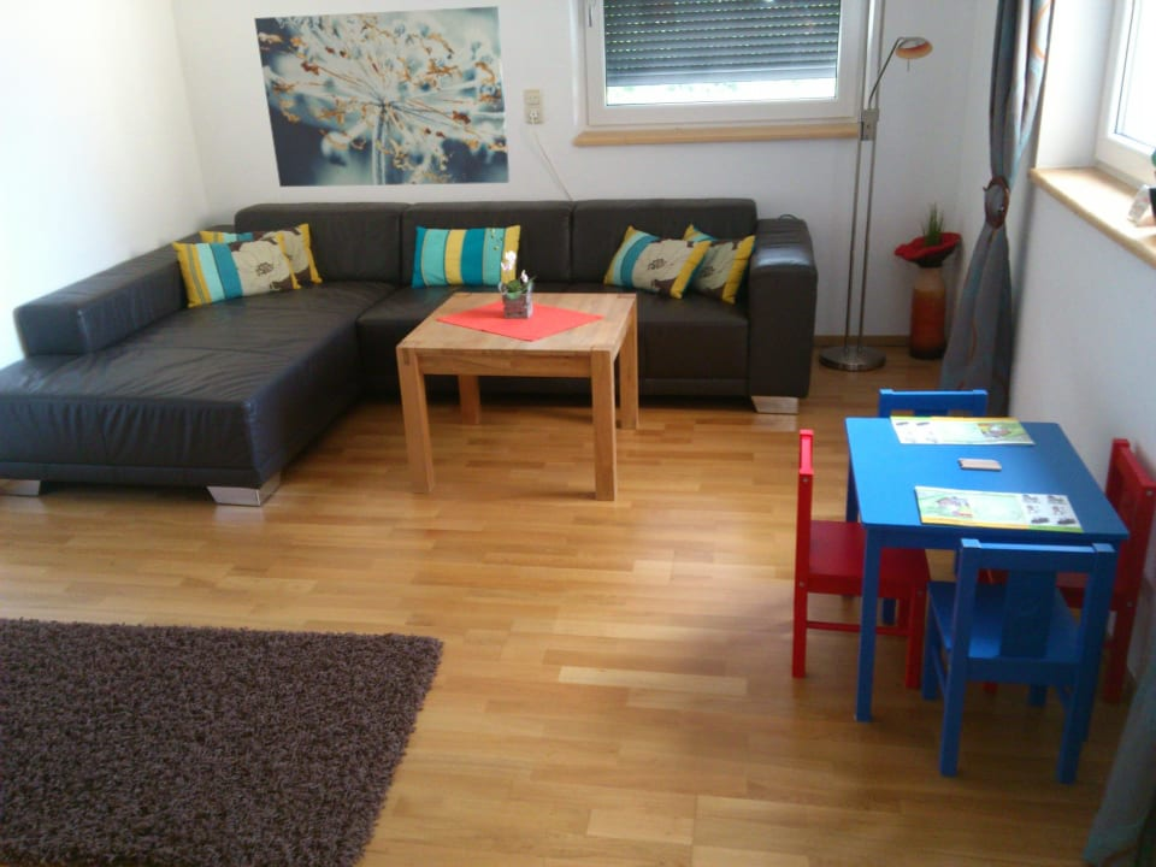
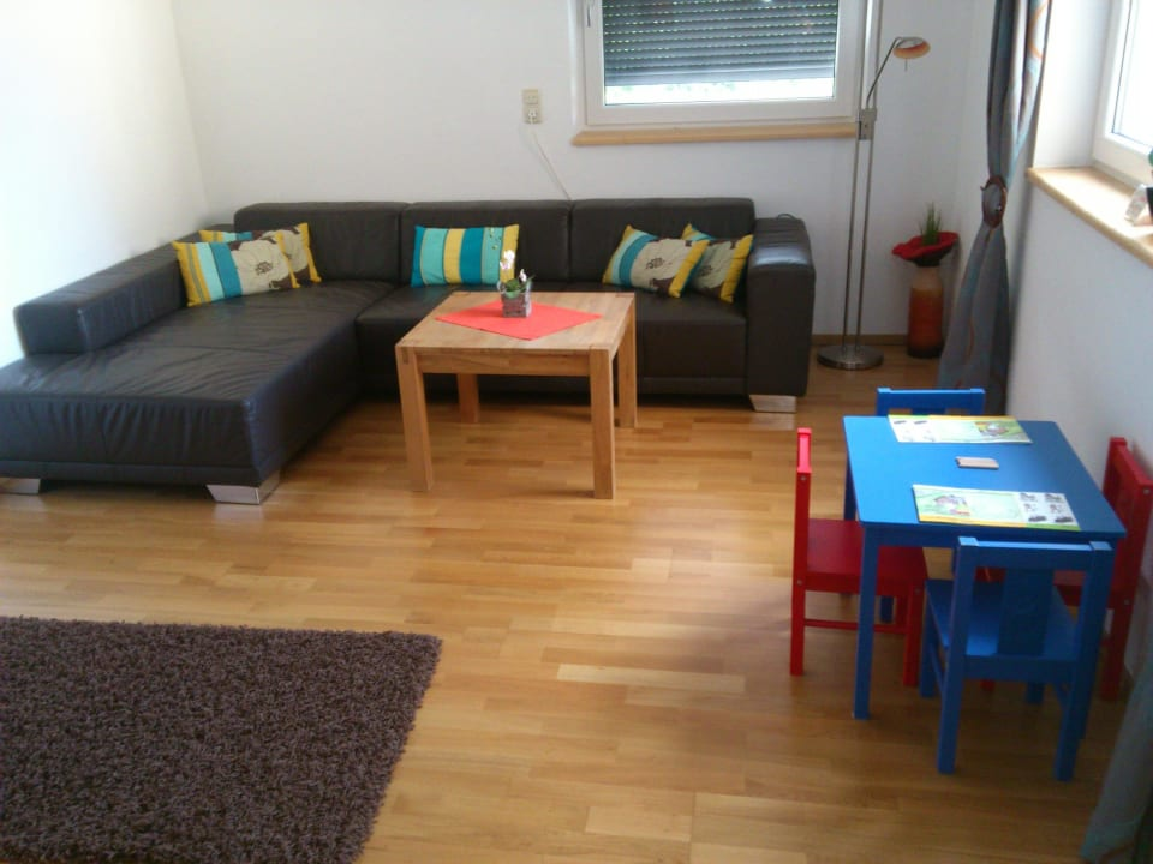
- wall art [253,5,511,188]
